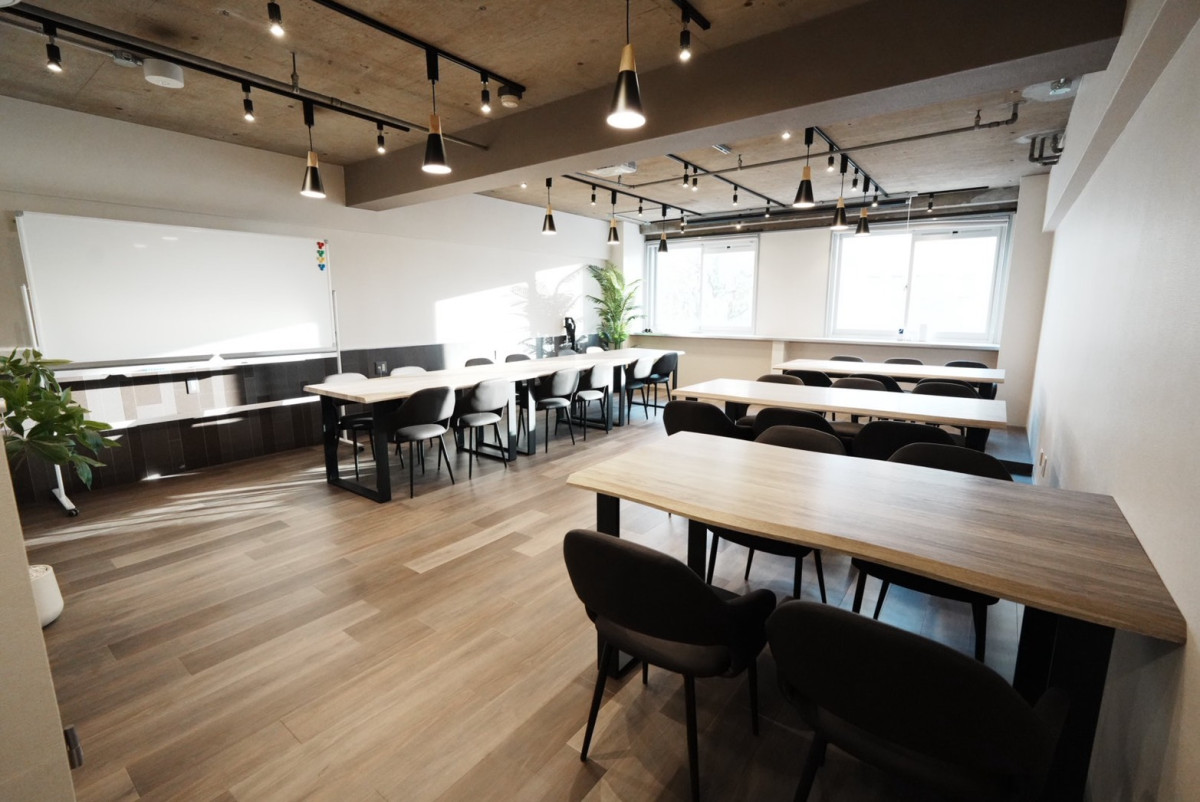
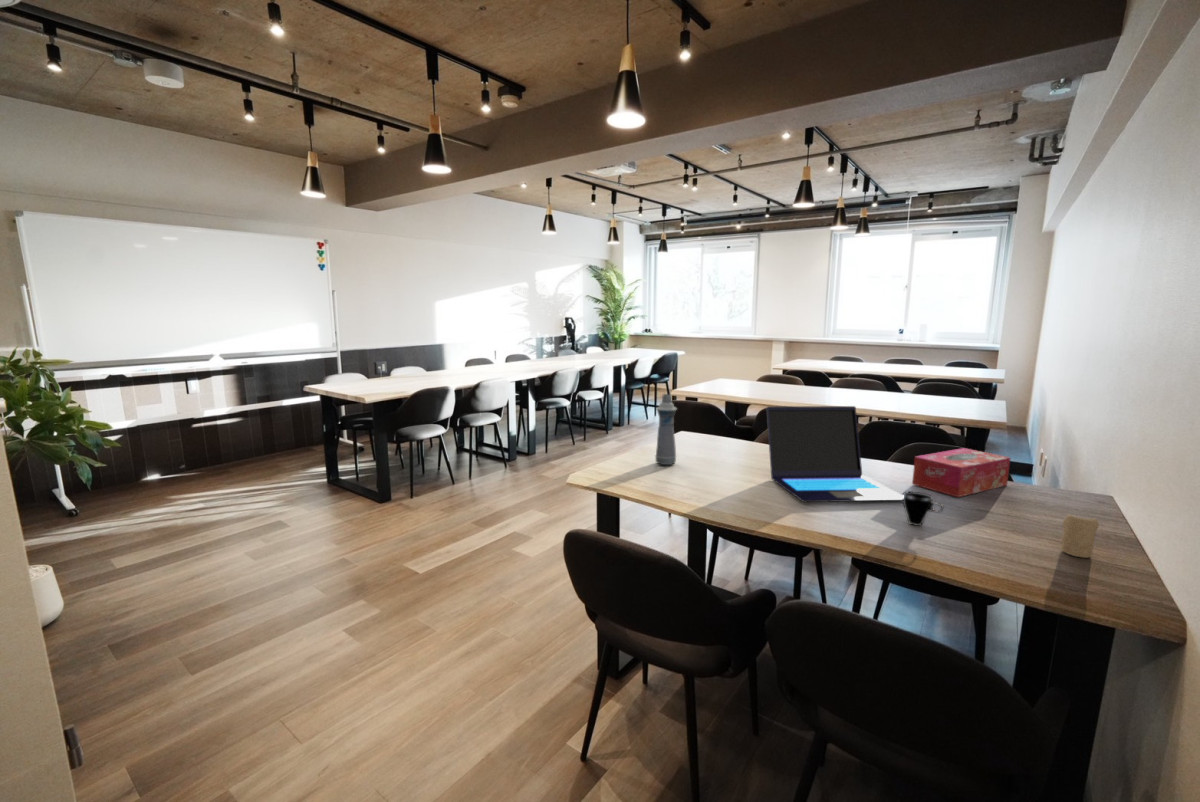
+ candle [1060,514,1100,559]
+ tissue box [911,447,1012,498]
+ laptop [766,405,903,503]
+ bottle [654,393,678,466]
+ cup [902,491,945,527]
